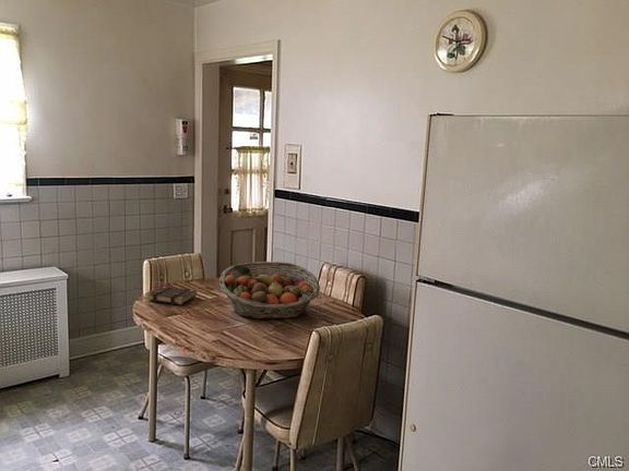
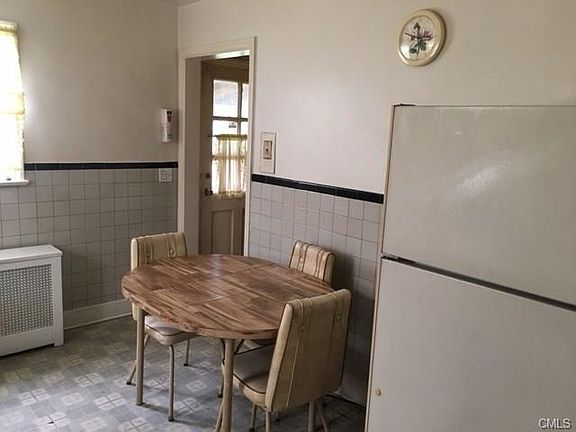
- book [145,286,198,305]
- fruit basket [218,261,321,321]
